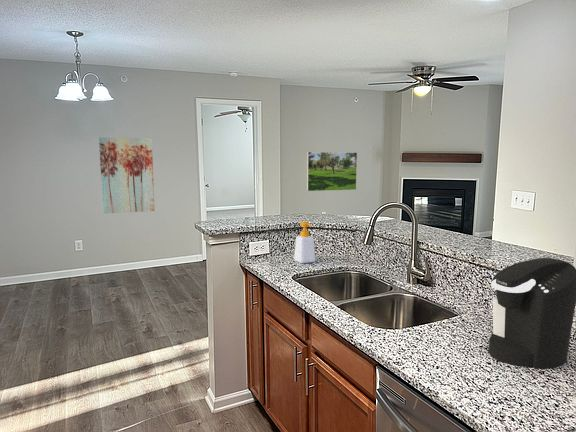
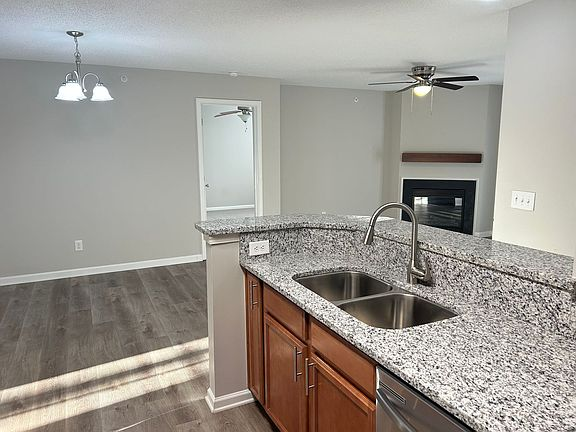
- soap bottle [293,221,316,264]
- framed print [306,151,358,192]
- wall art [98,136,156,214]
- coffee maker [488,257,576,369]
